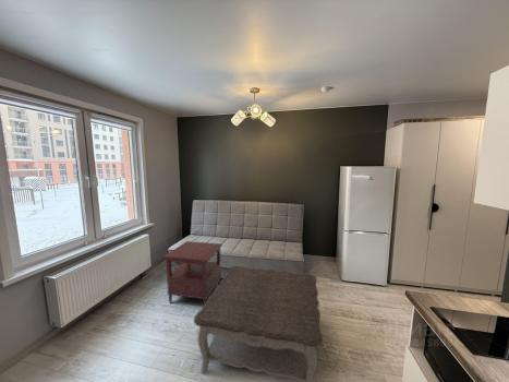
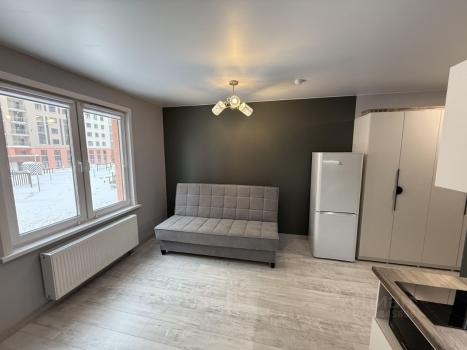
- coffee table [193,265,324,382]
- side table [162,240,223,306]
